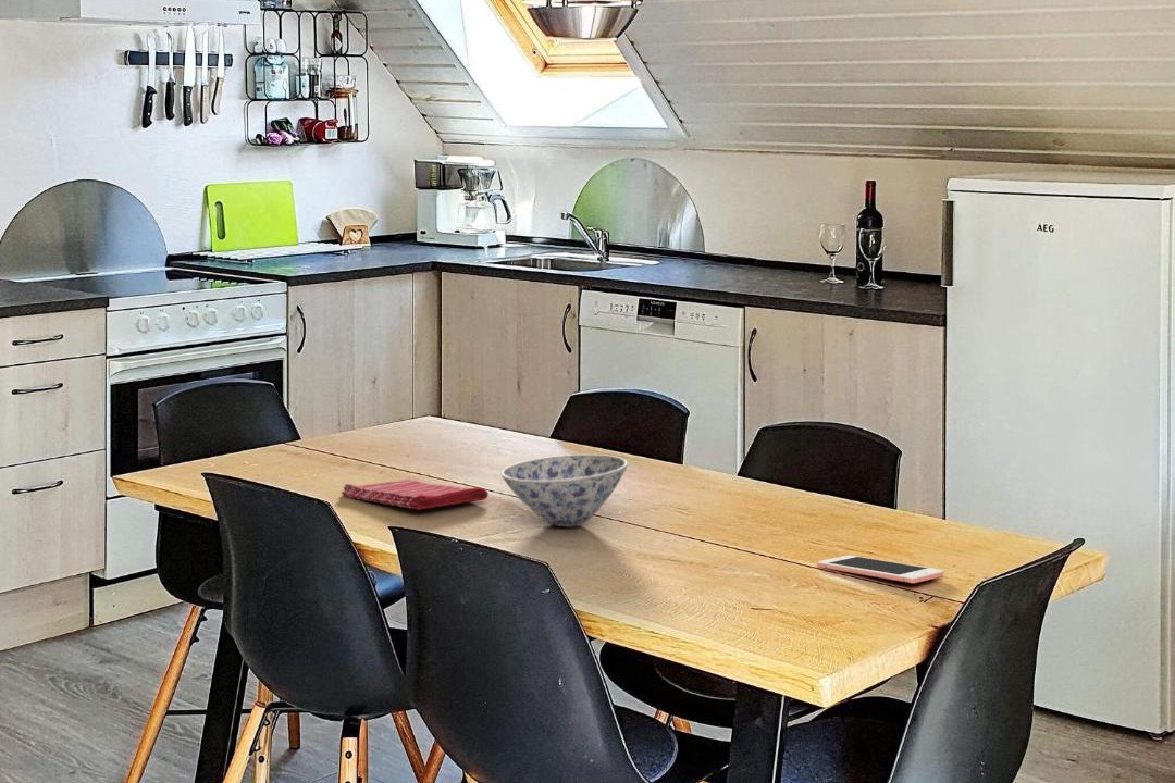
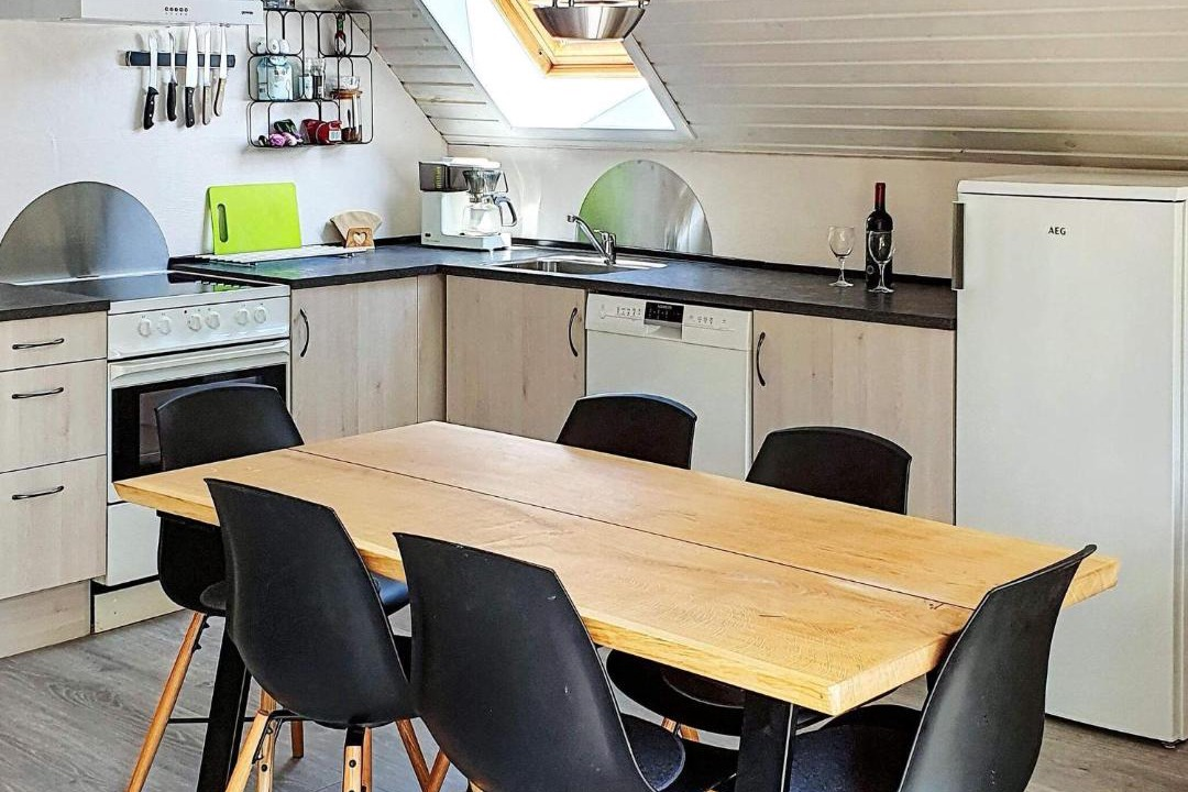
- dish towel [341,478,490,511]
- cell phone [817,555,944,584]
- bowl [500,453,629,527]
